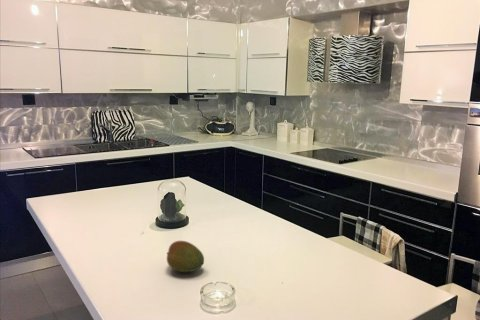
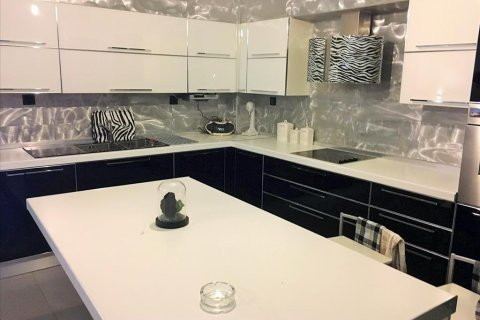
- fruit [166,240,205,273]
